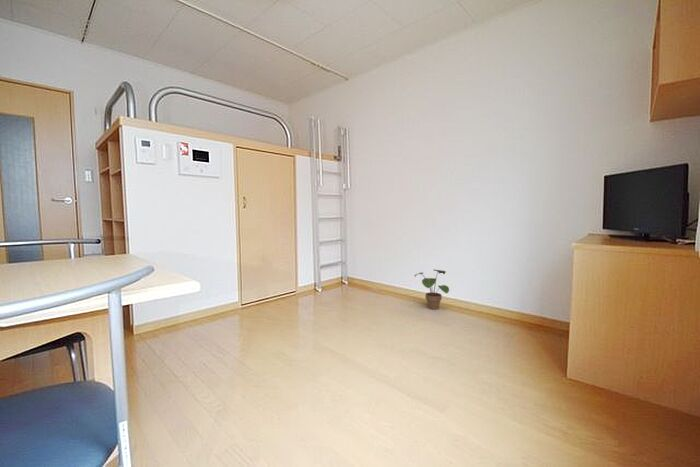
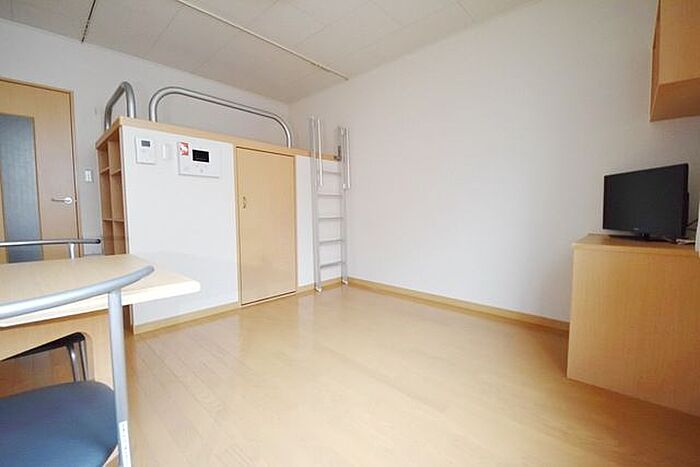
- potted plant [414,269,450,310]
